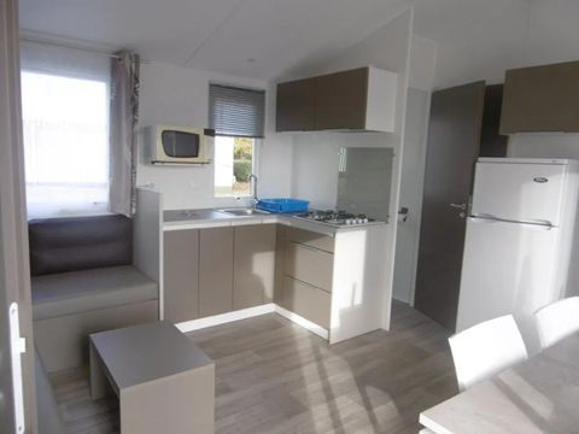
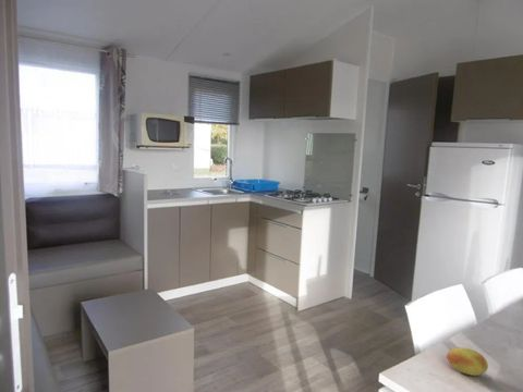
+ fruit [446,346,489,377]
